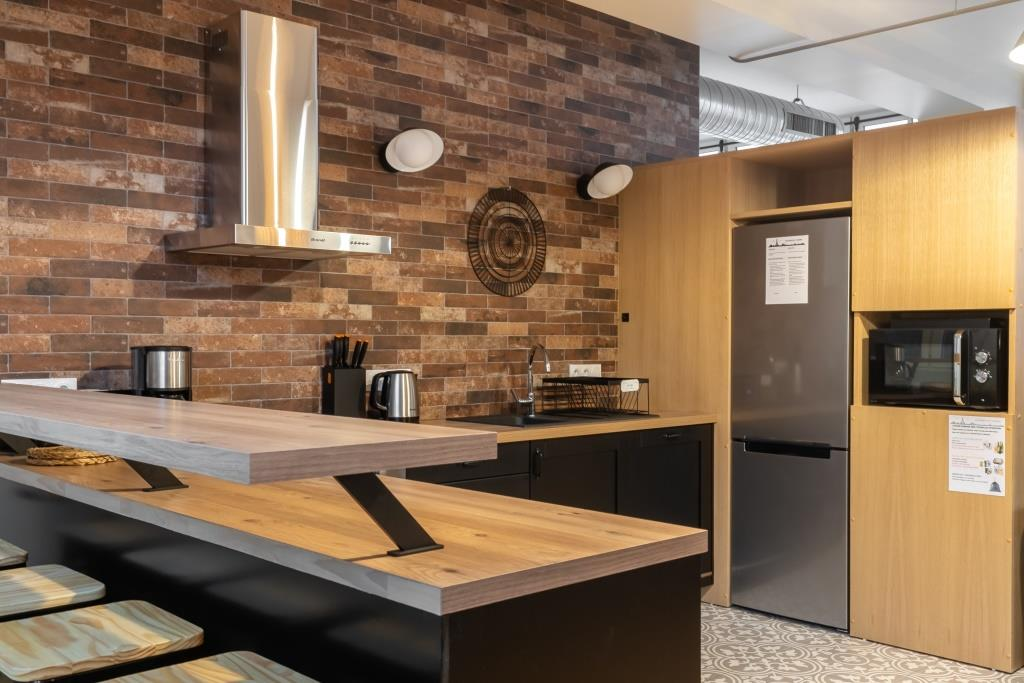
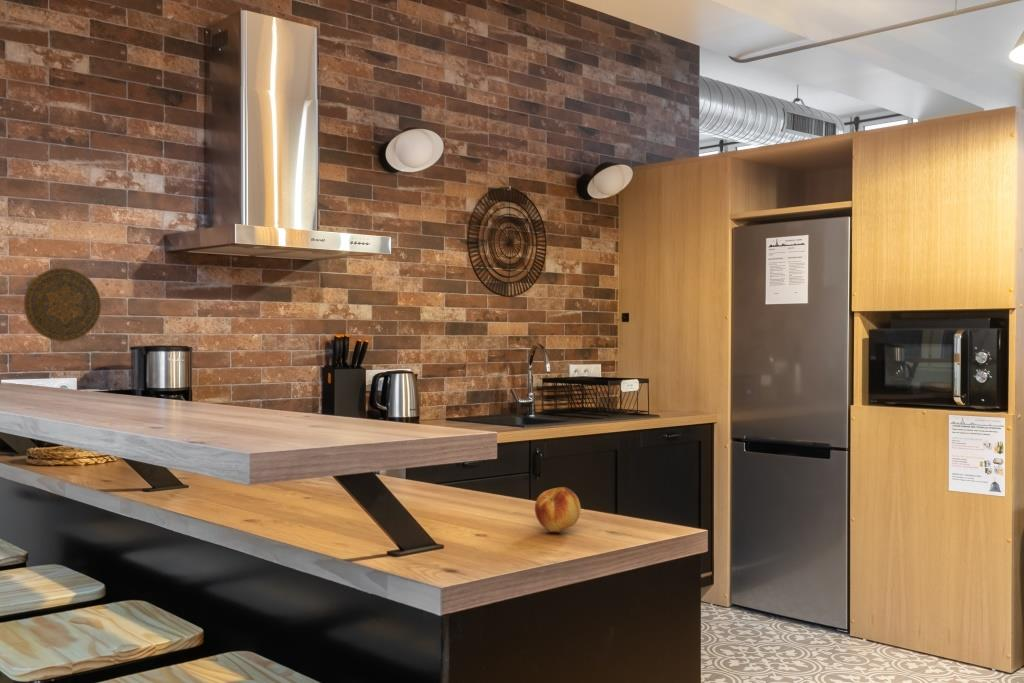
+ fruit [534,486,582,533]
+ decorative plate [23,267,102,342]
